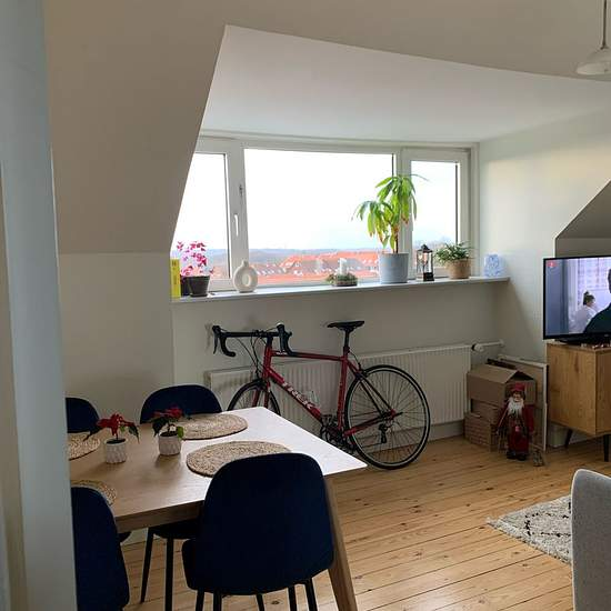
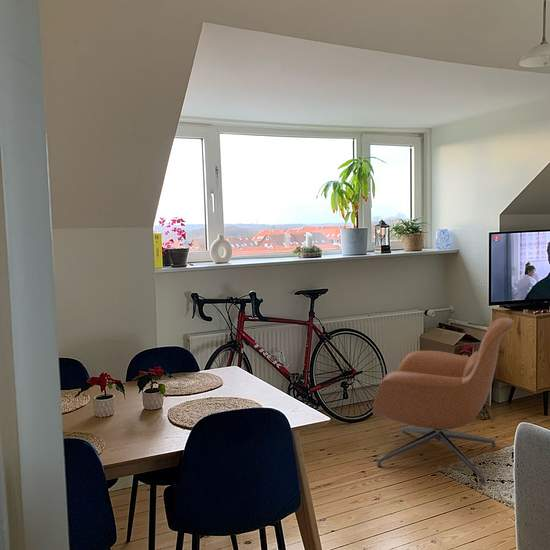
+ armchair [372,317,515,485]
